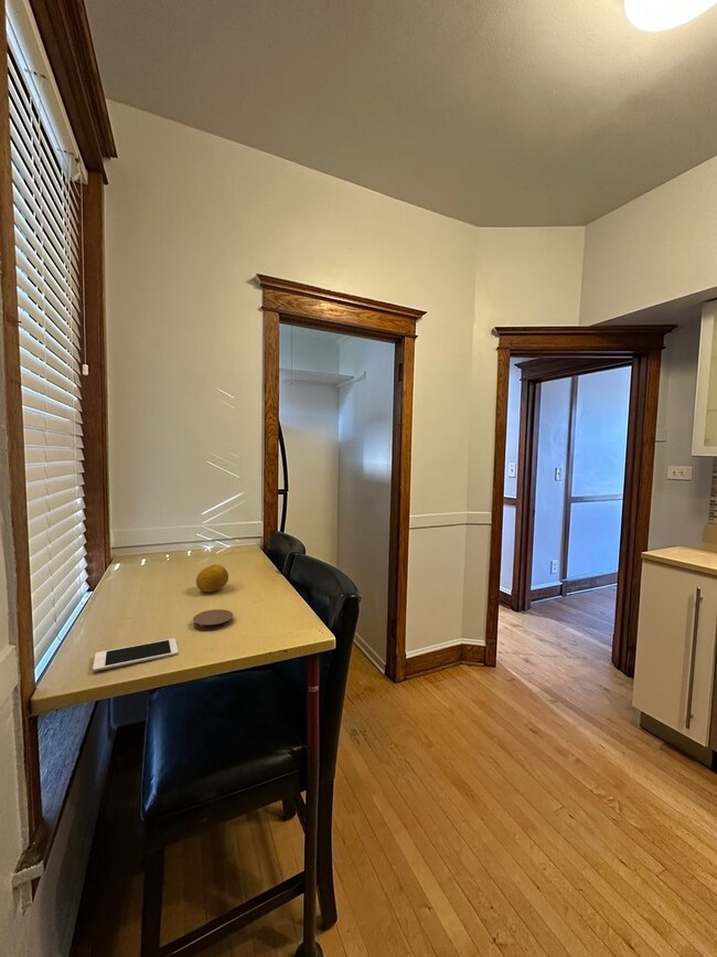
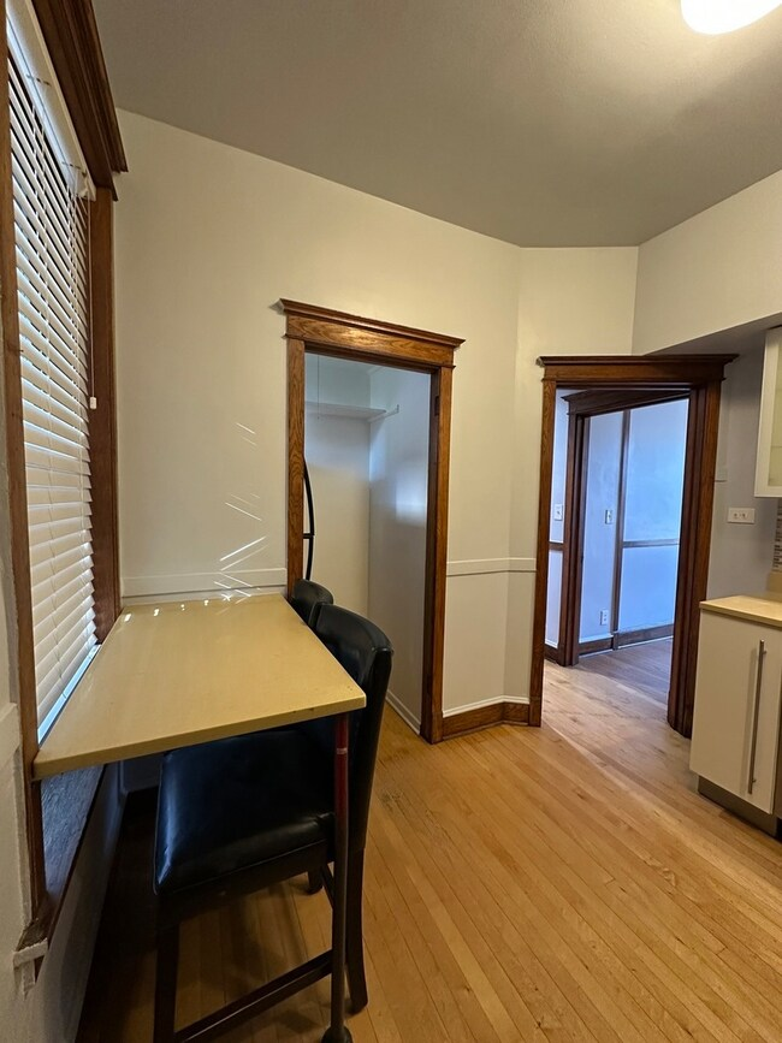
- coaster [192,608,234,631]
- cell phone [92,637,180,672]
- fruit [195,563,229,593]
